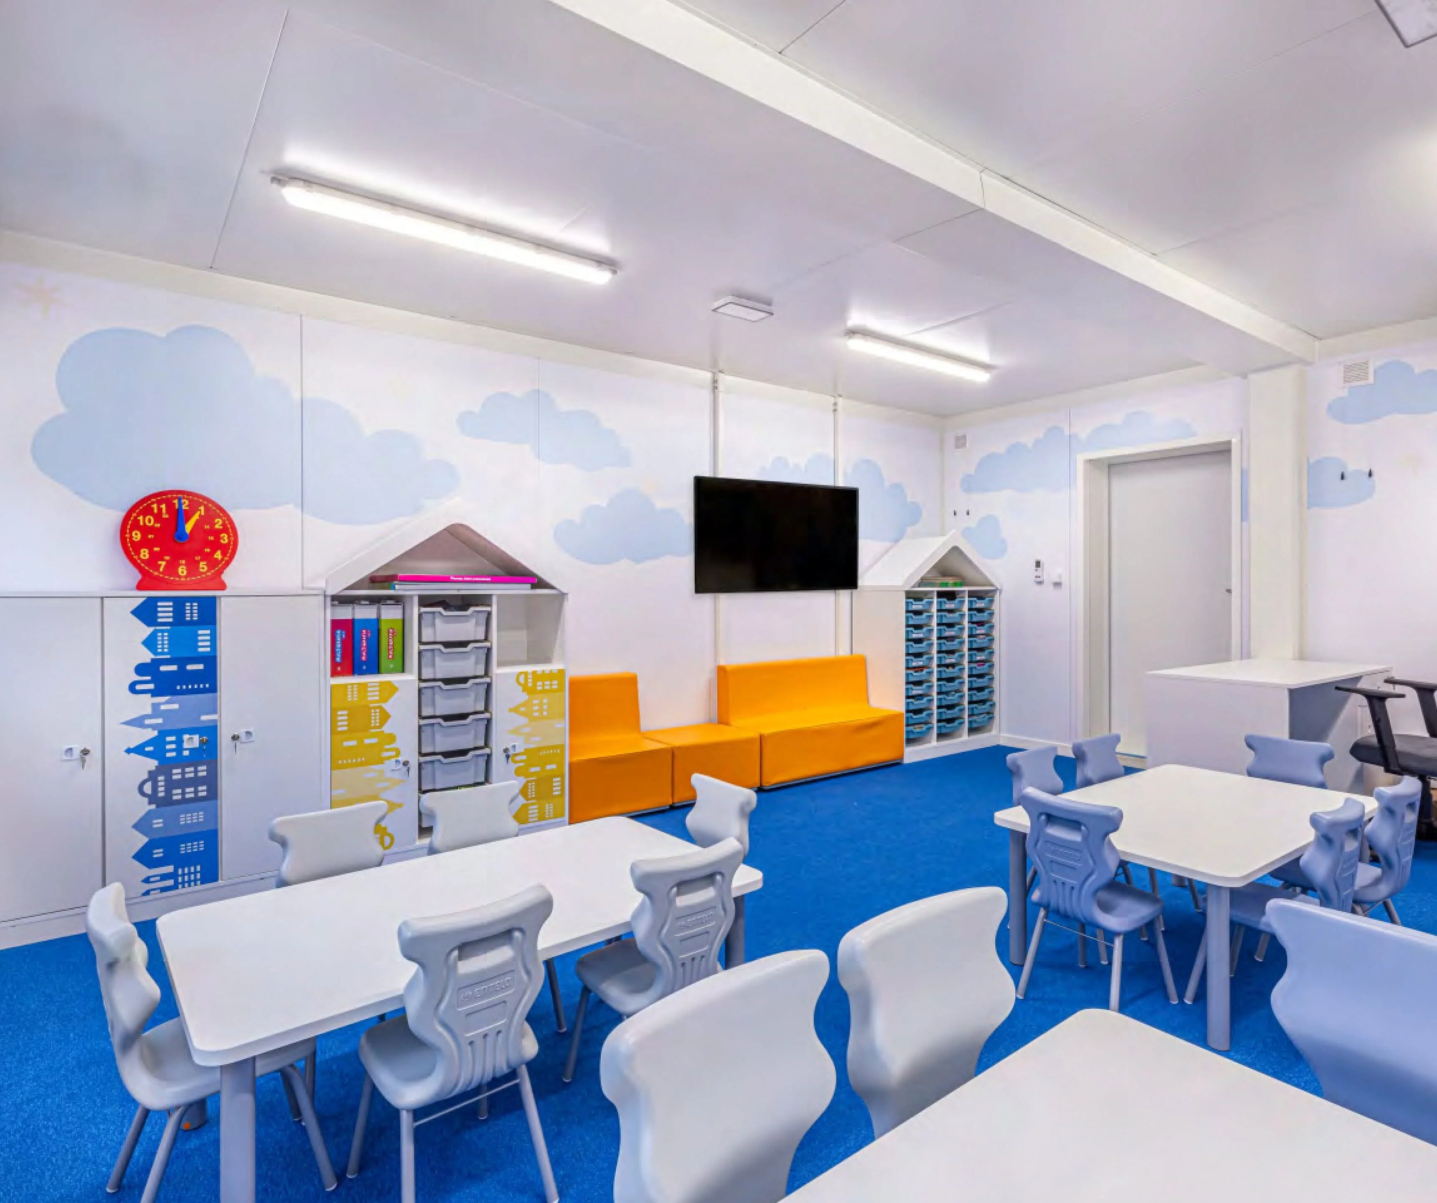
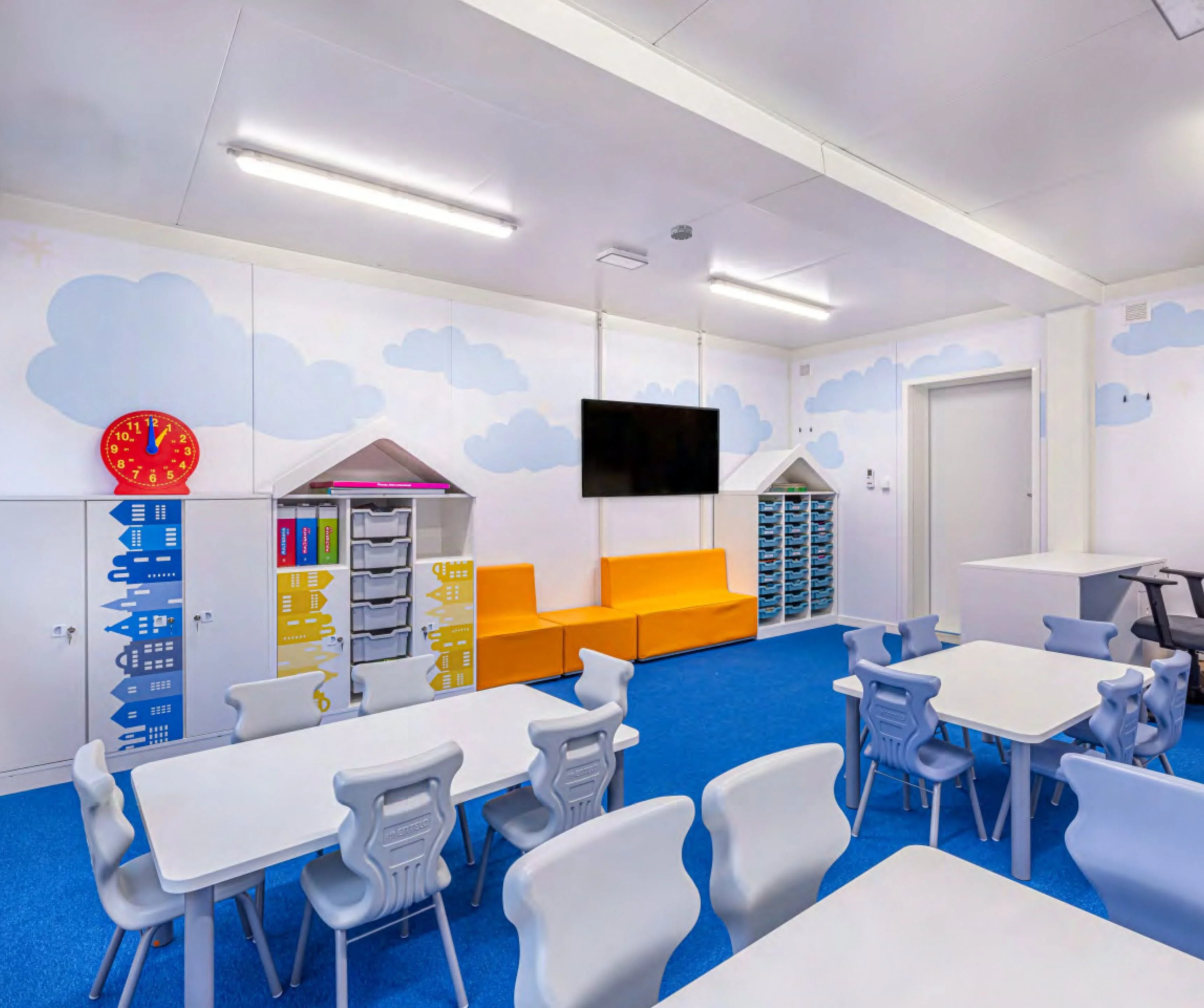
+ smoke detector [671,224,693,240]
